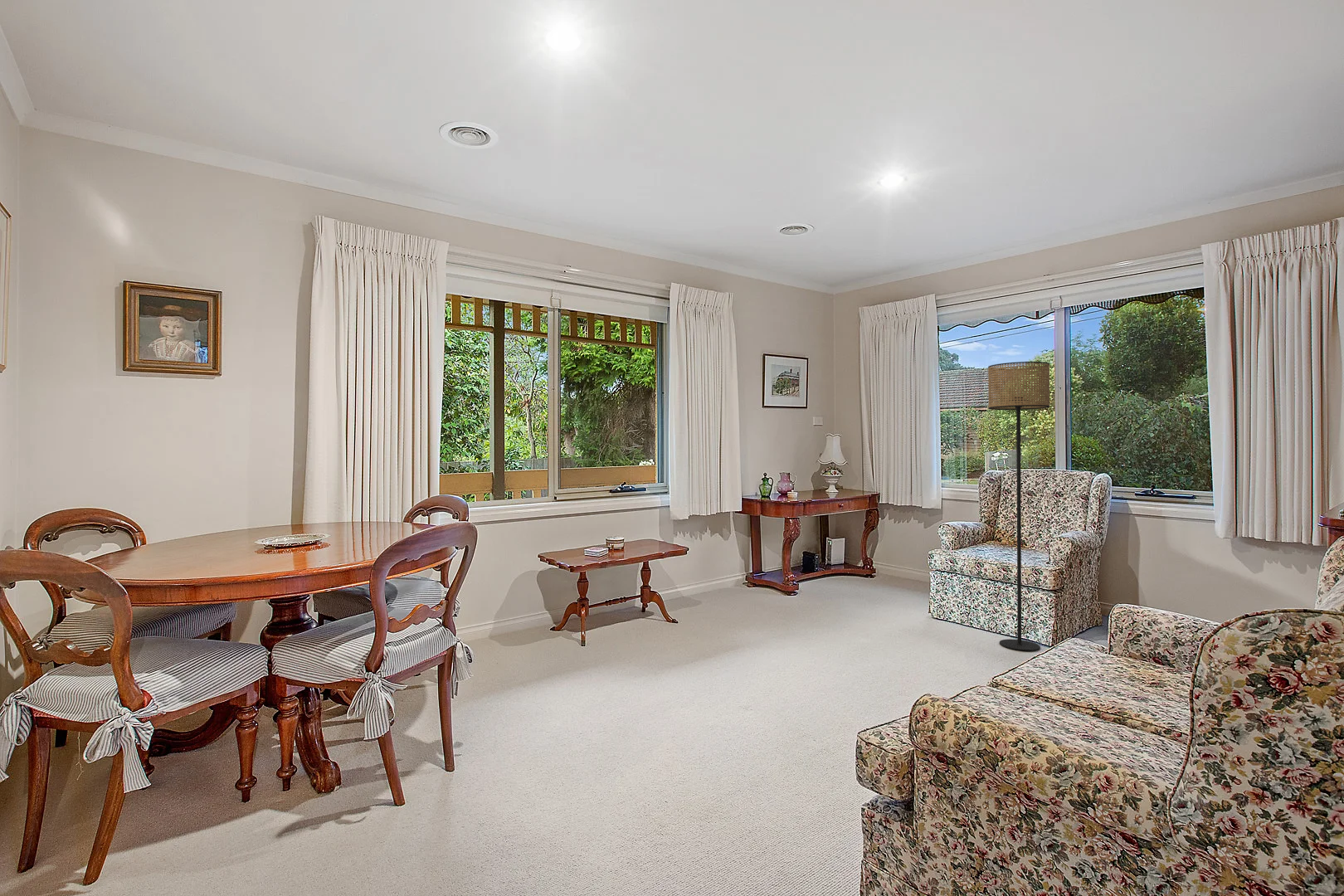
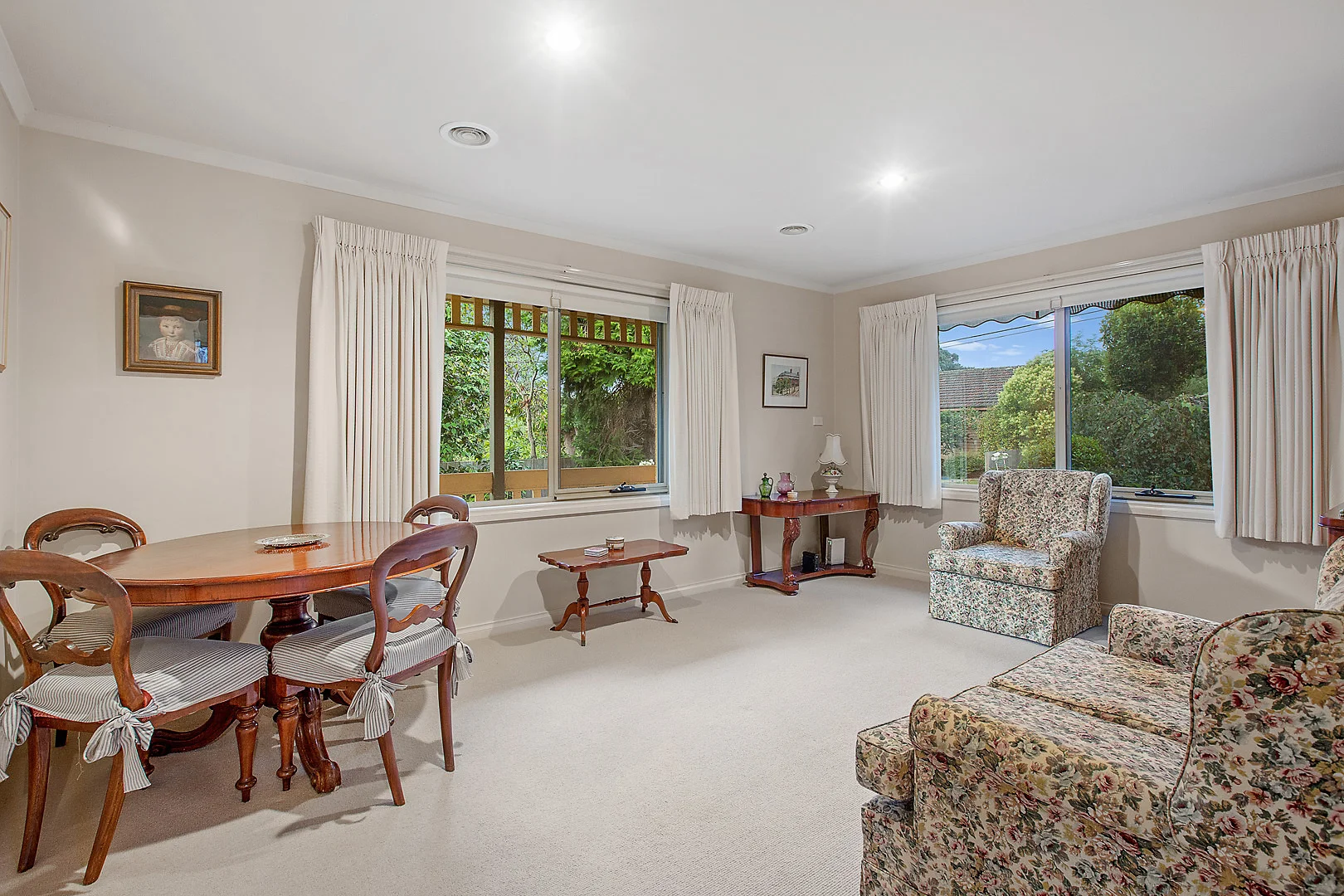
- floor lamp [987,361,1050,652]
